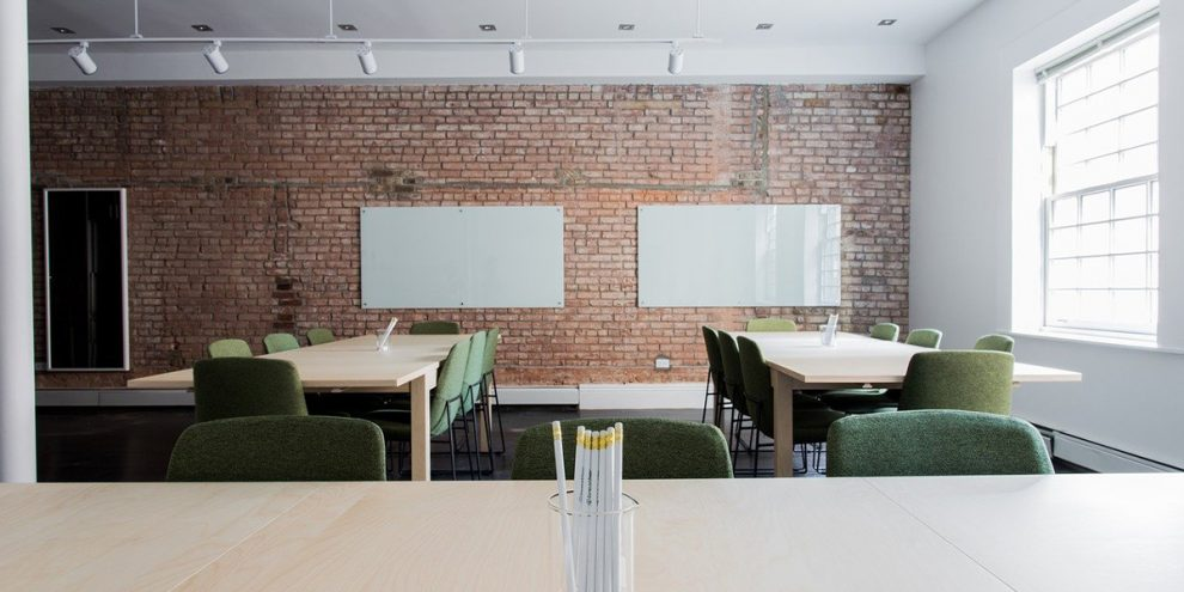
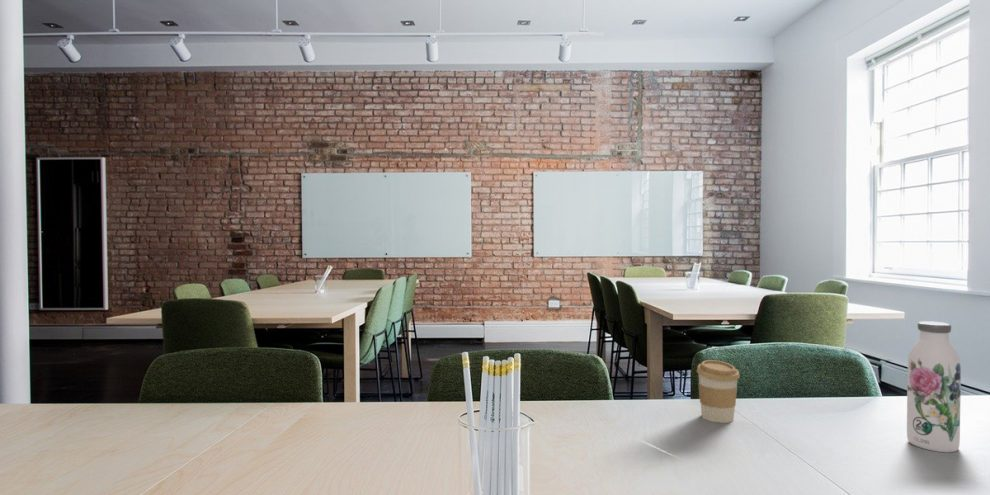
+ coffee cup [696,359,741,424]
+ water bottle [906,320,962,453]
